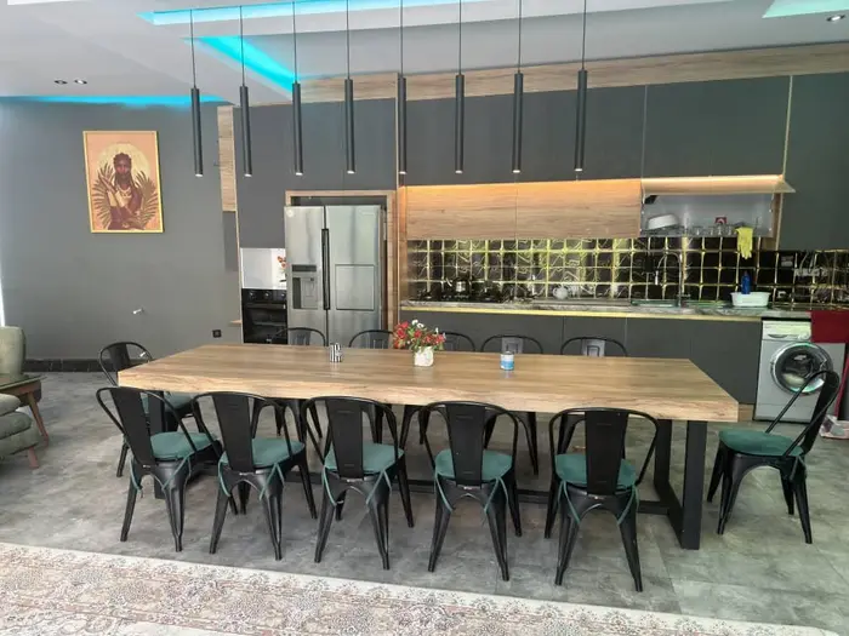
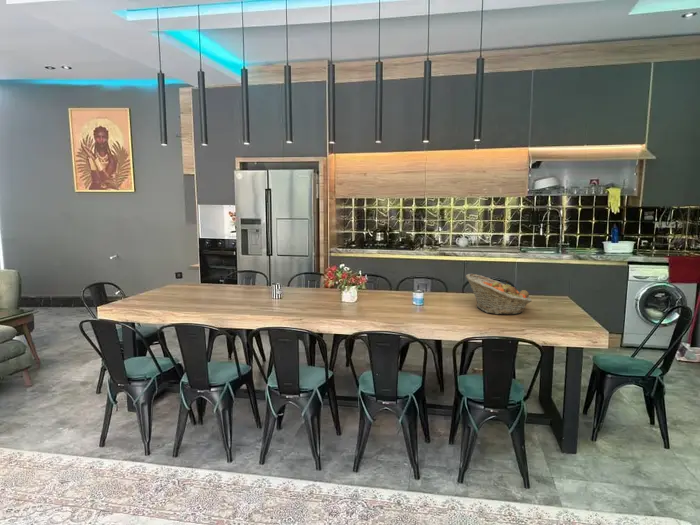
+ fruit basket [465,273,533,316]
